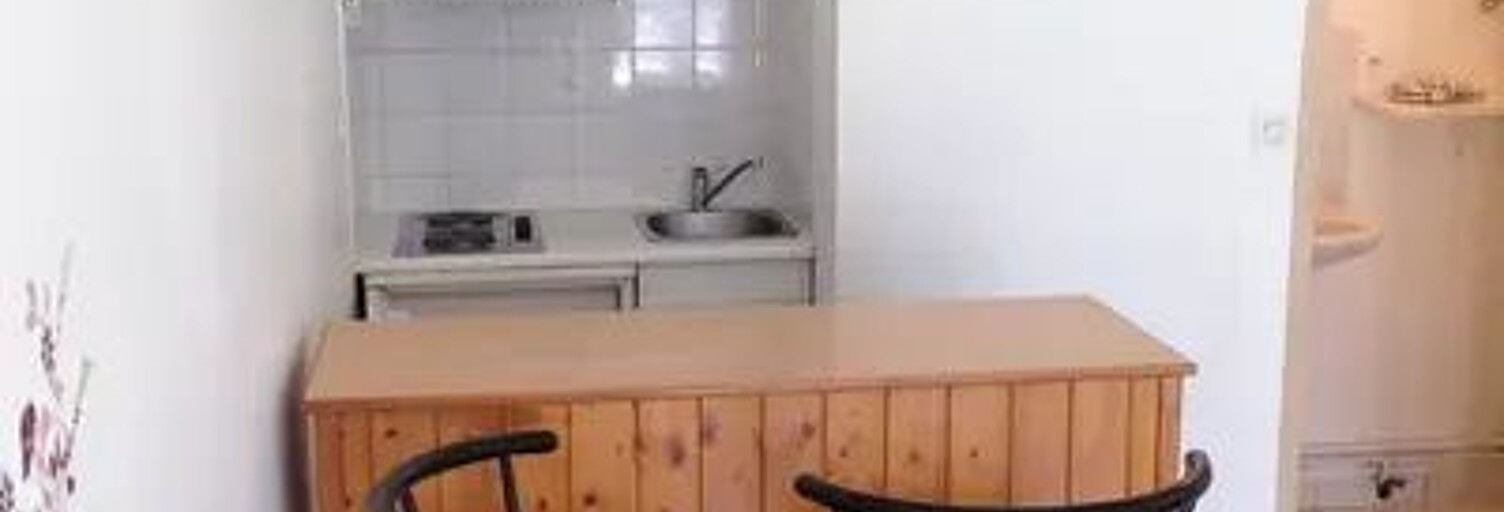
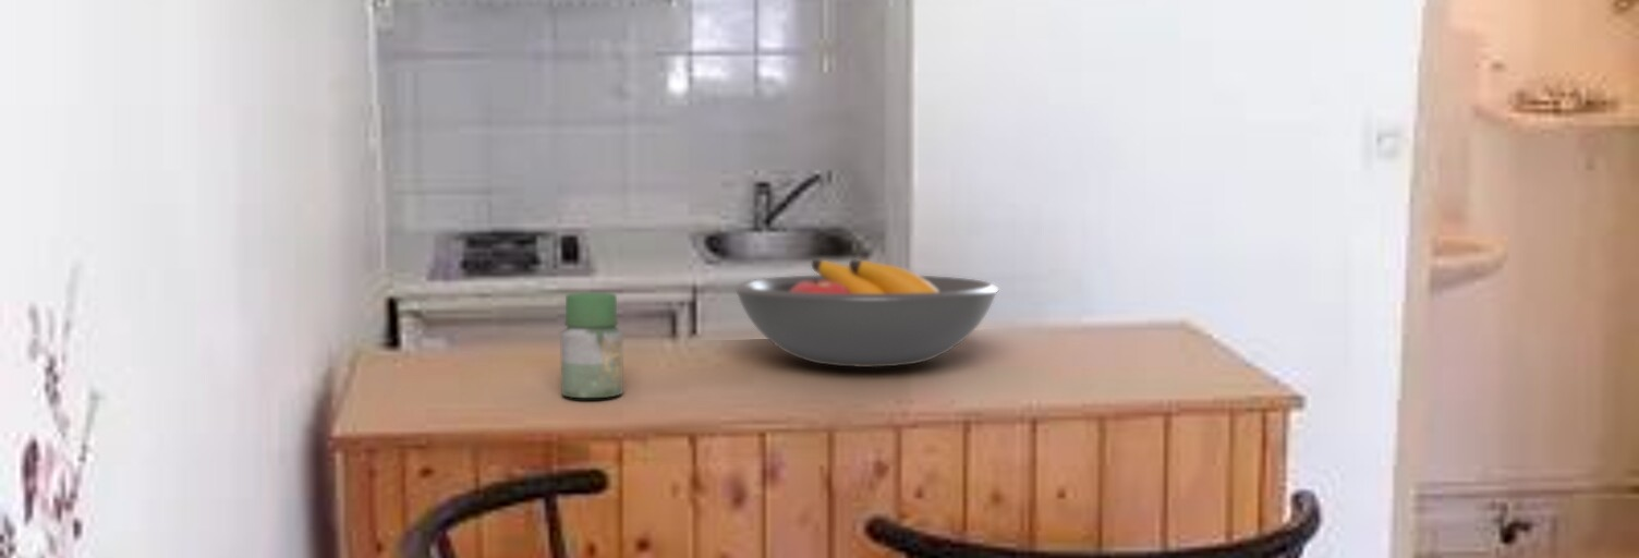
+ fruit bowl [732,258,999,368]
+ jar [559,291,624,399]
